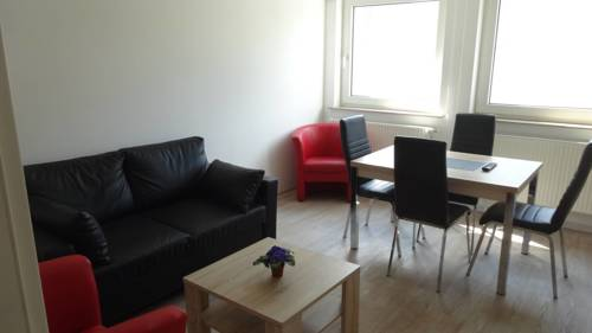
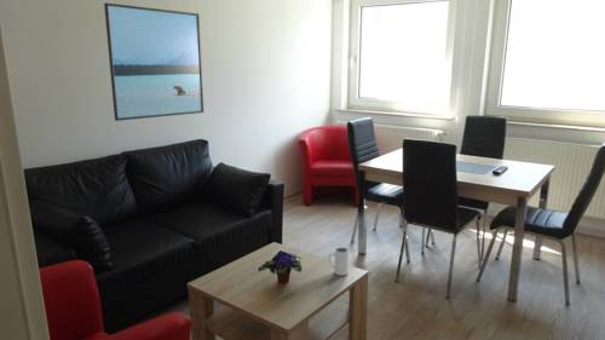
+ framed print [103,1,204,122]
+ mug [327,246,350,277]
